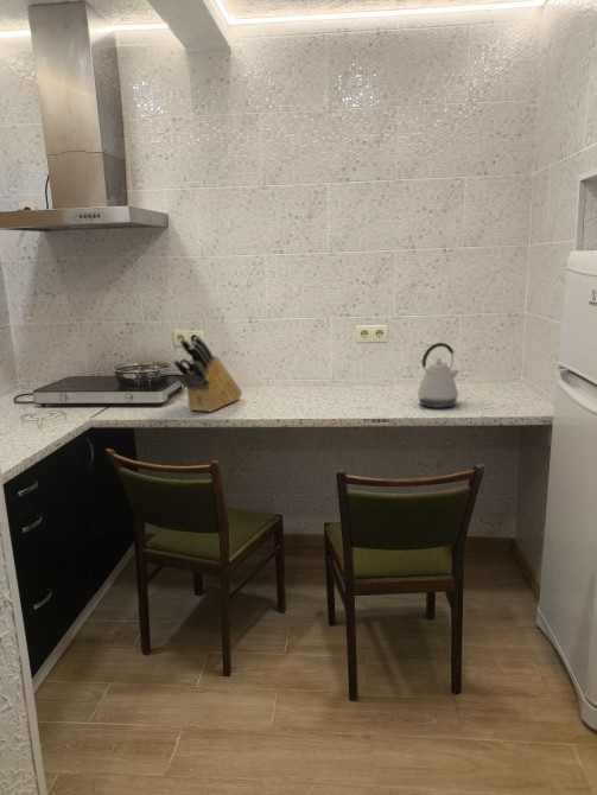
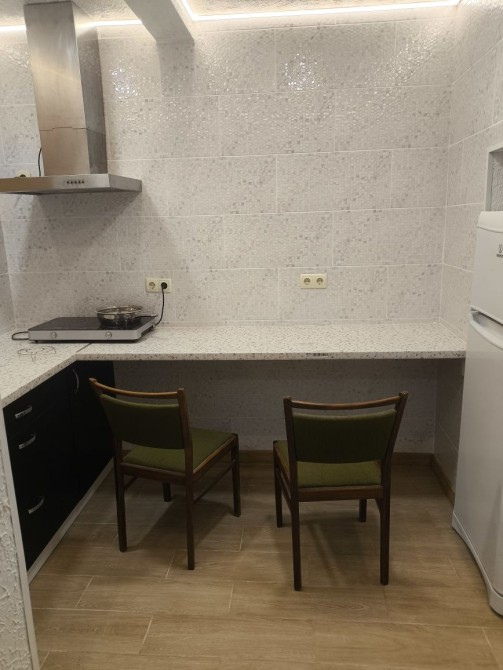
- knife block [172,335,243,413]
- kettle [417,342,461,409]
